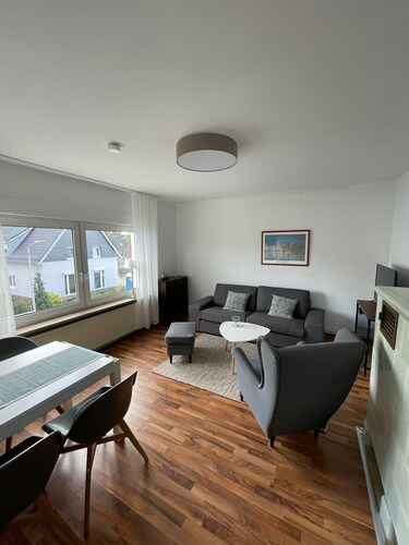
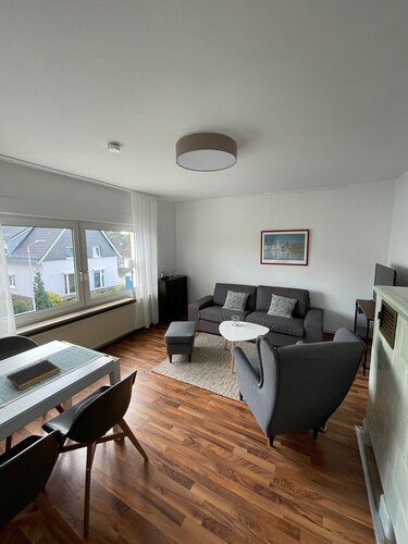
+ notepad [4,359,62,392]
